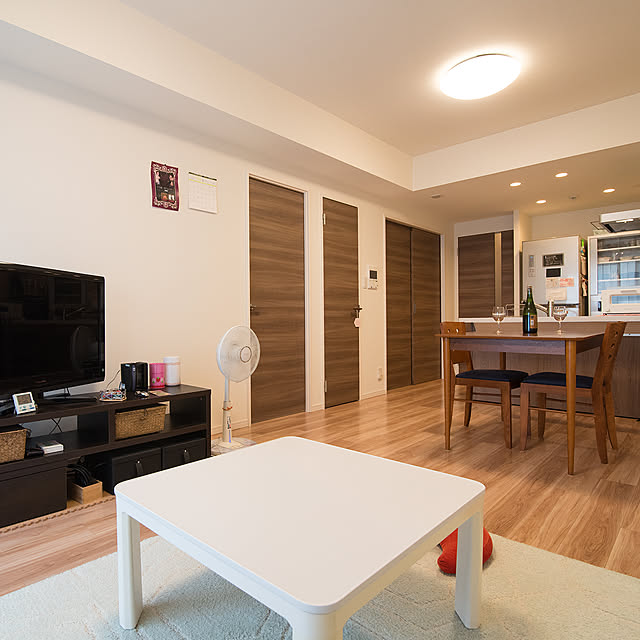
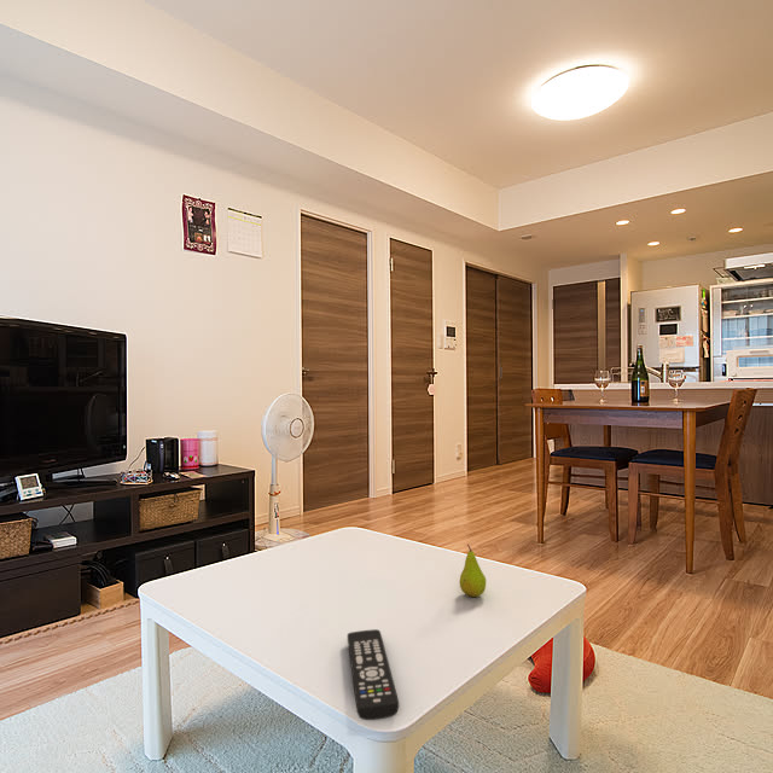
+ fruit [459,542,487,598]
+ remote control [347,628,400,721]
